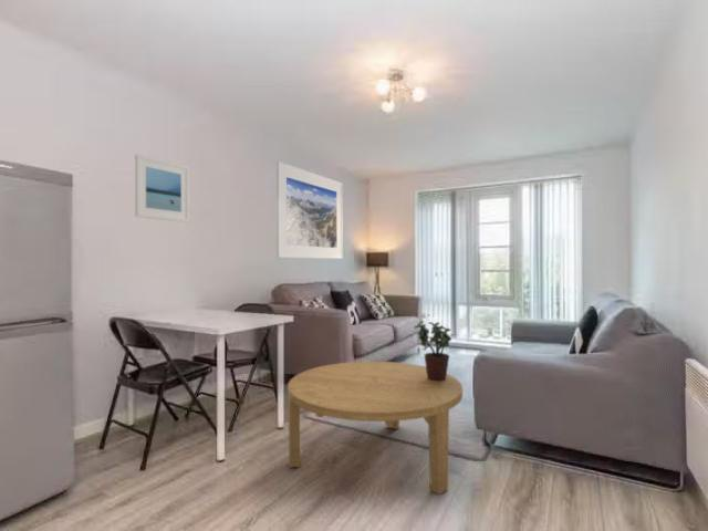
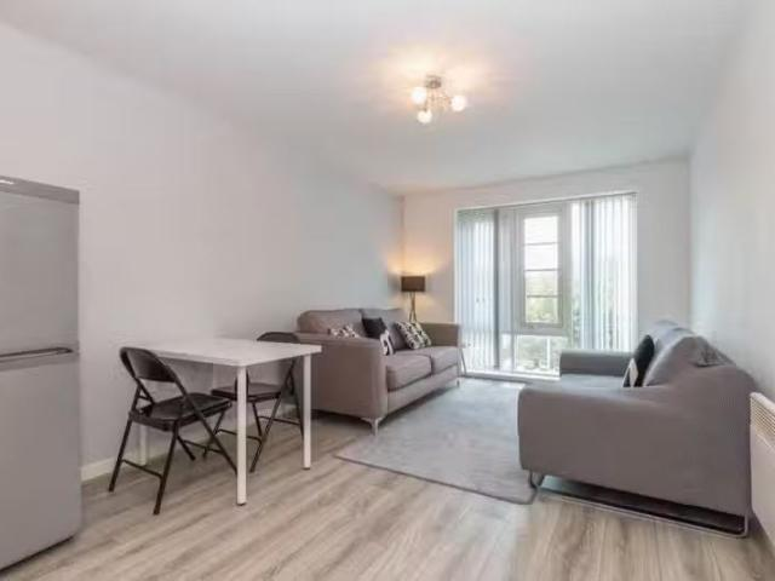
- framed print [275,160,344,260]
- potted plant [413,320,452,382]
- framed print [134,154,190,223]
- coffee table [287,361,464,496]
